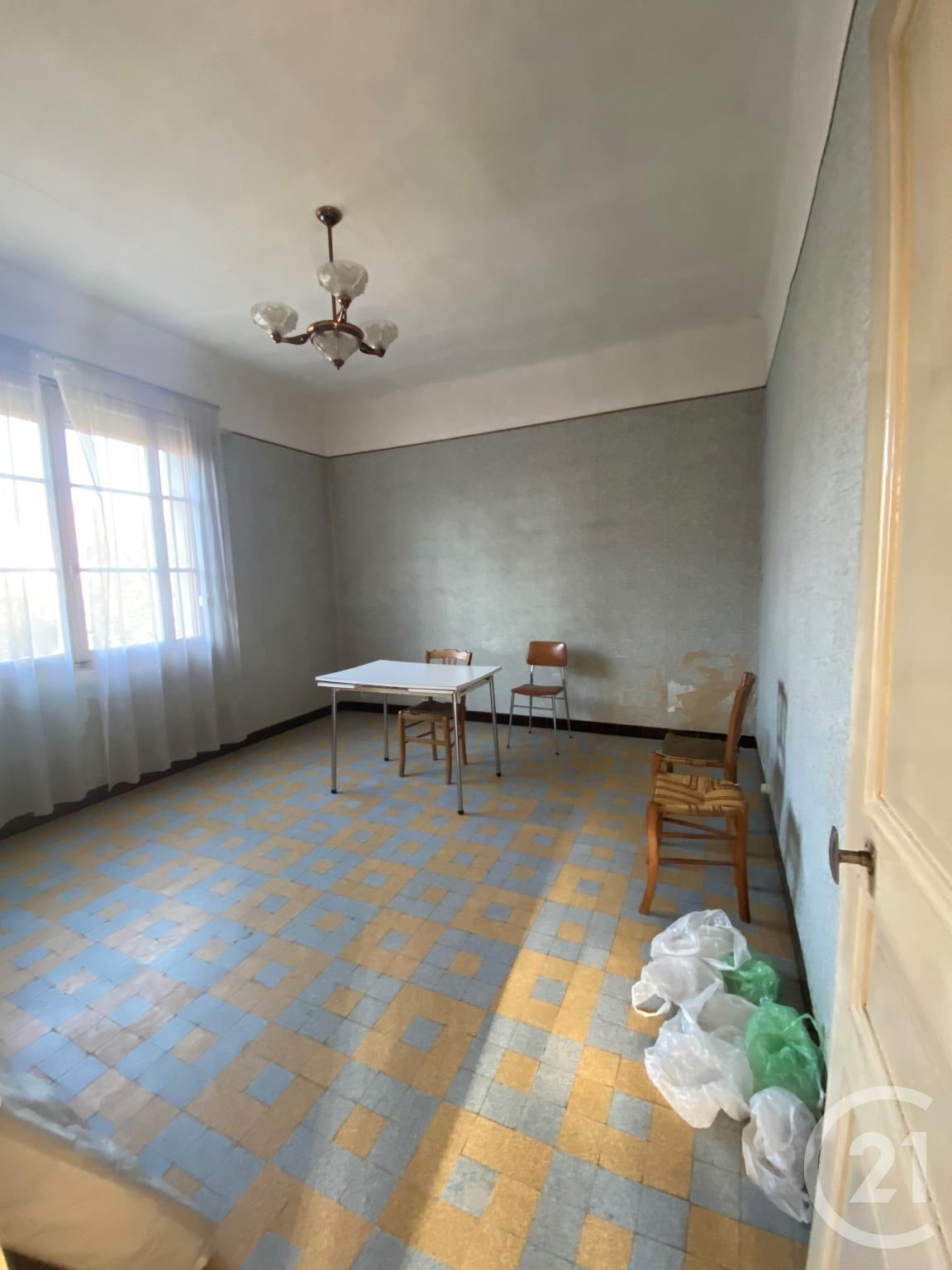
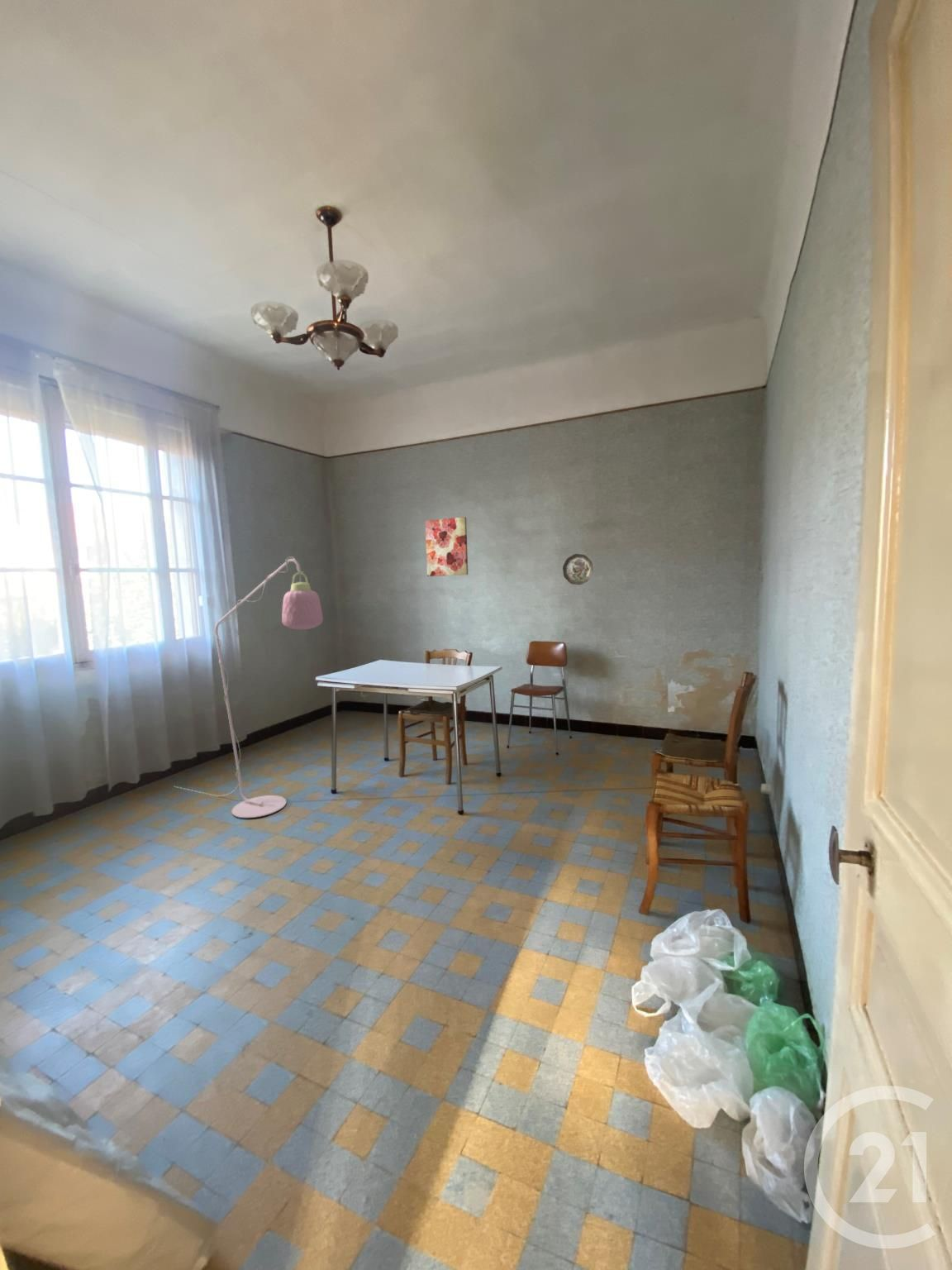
+ wall art [424,516,469,577]
+ floor lamp [174,556,324,819]
+ decorative plate [562,553,594,585]
